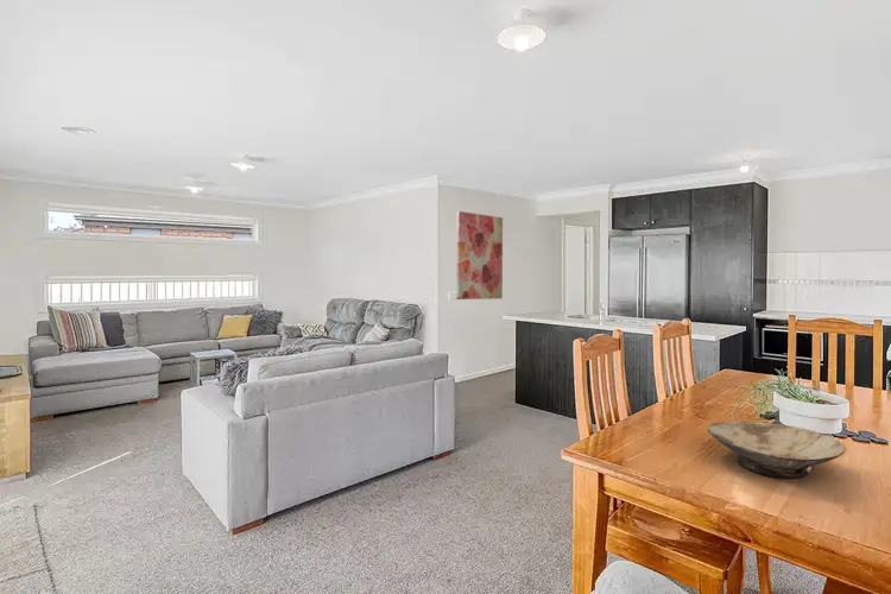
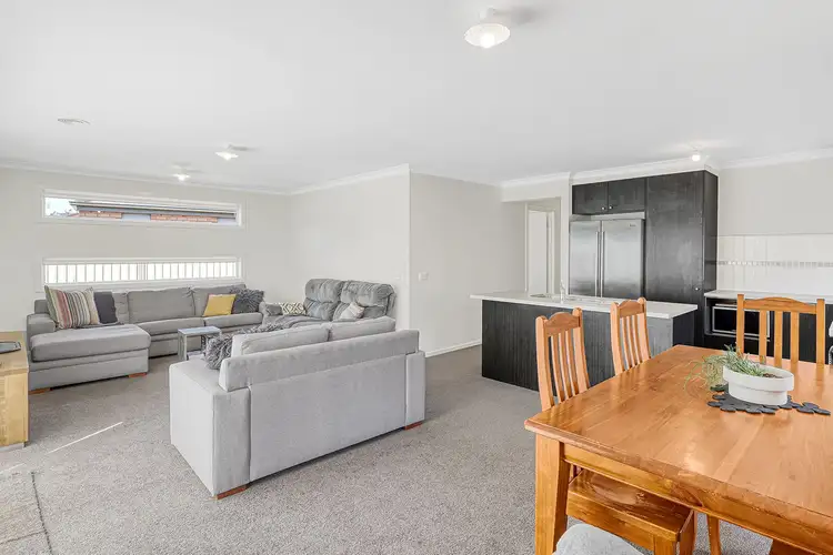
- wall art [456,210,504,301]
- bowl [707,421,846,479]
